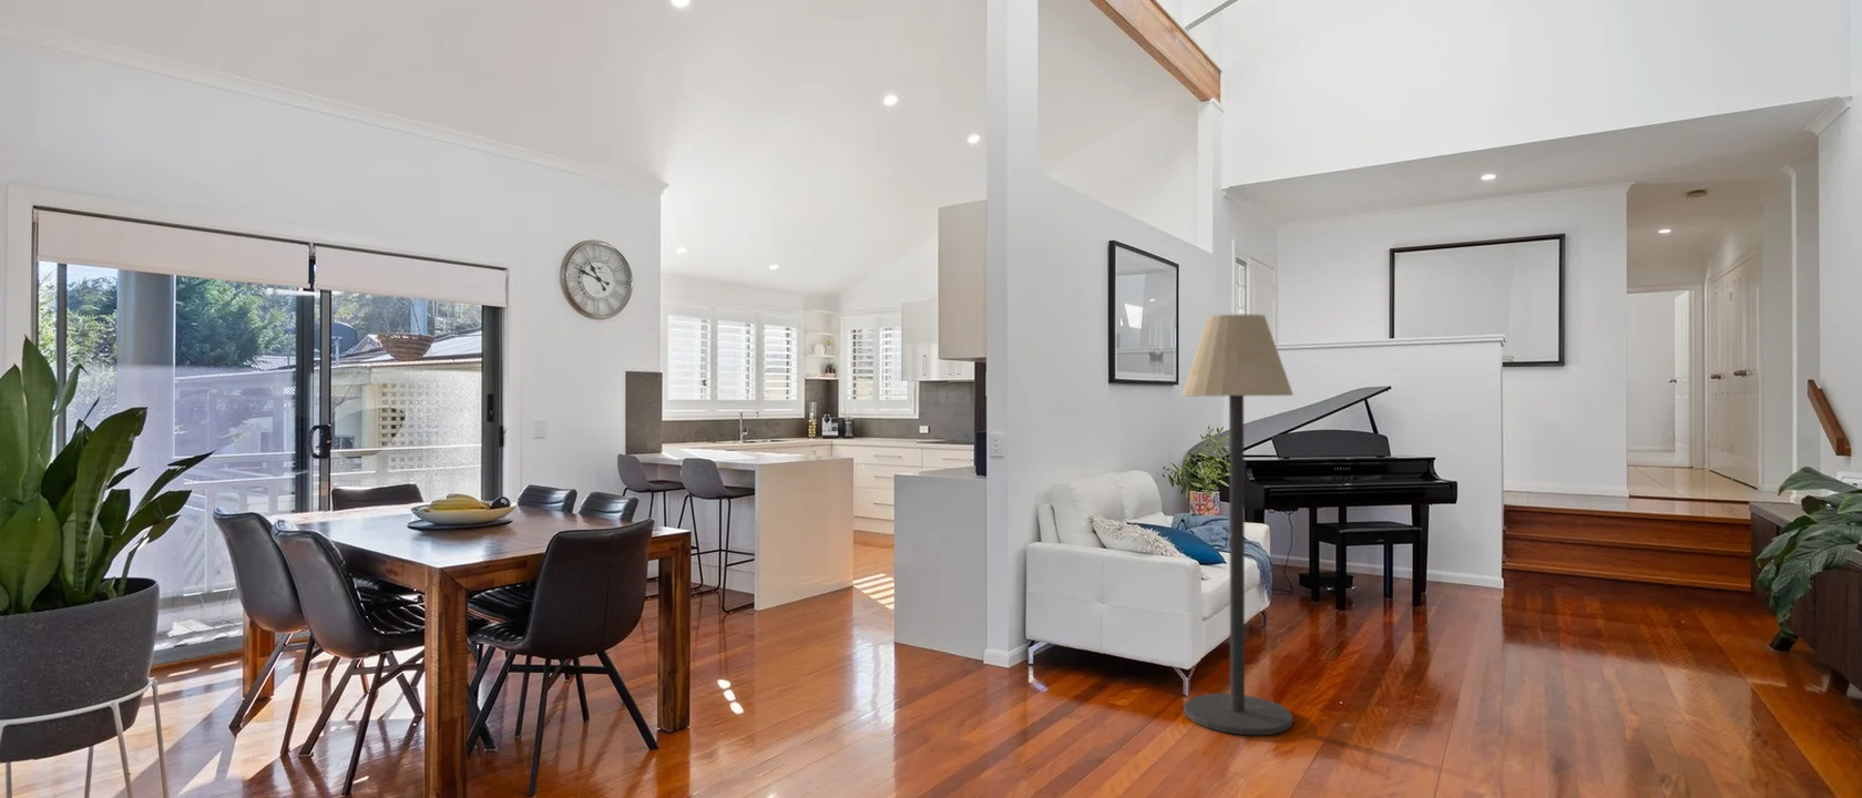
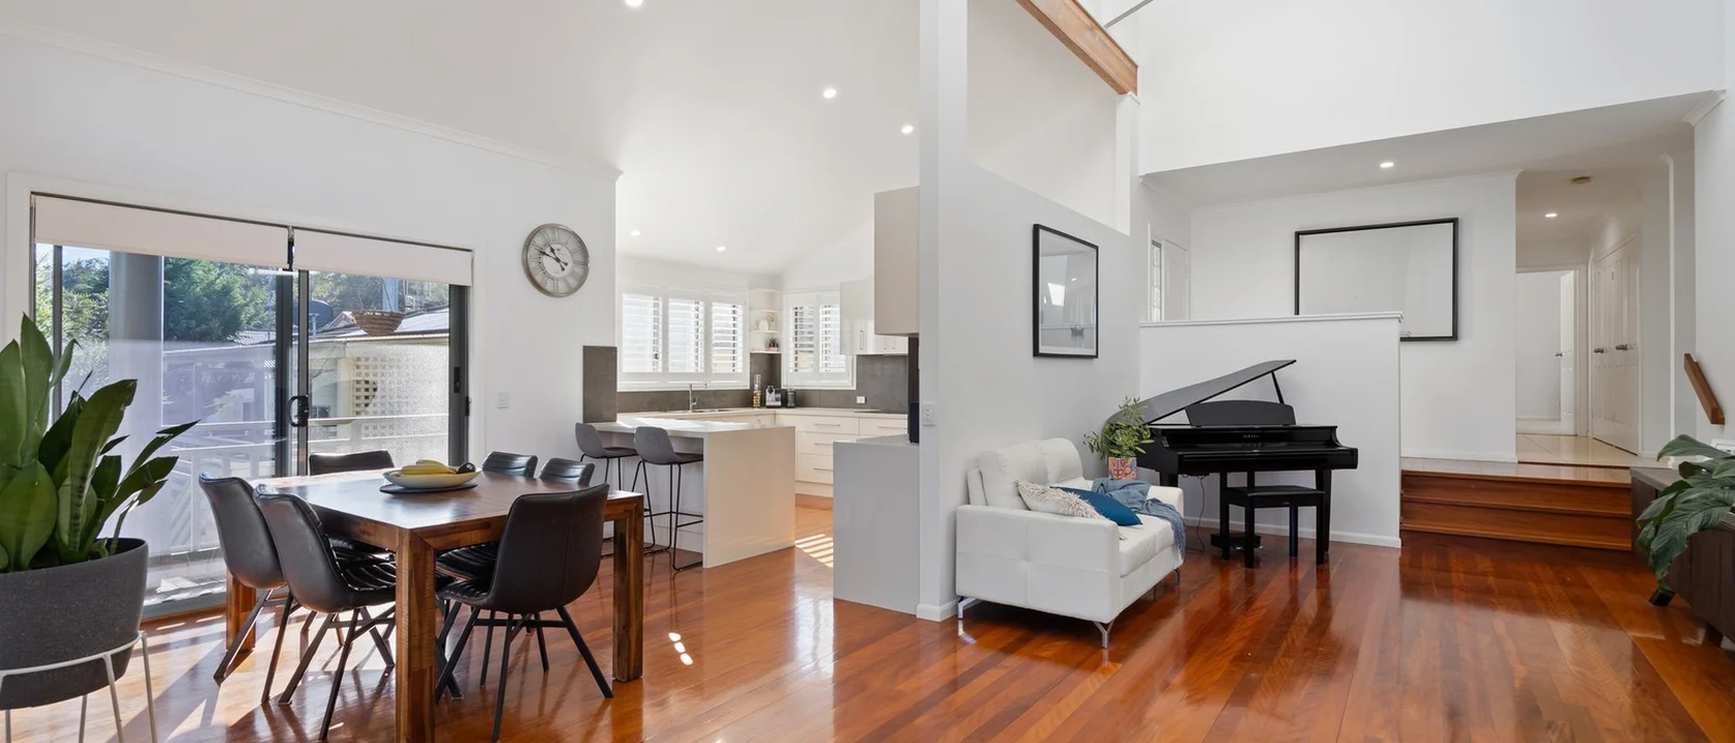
- floor lamp [1180,312,1294,736]
